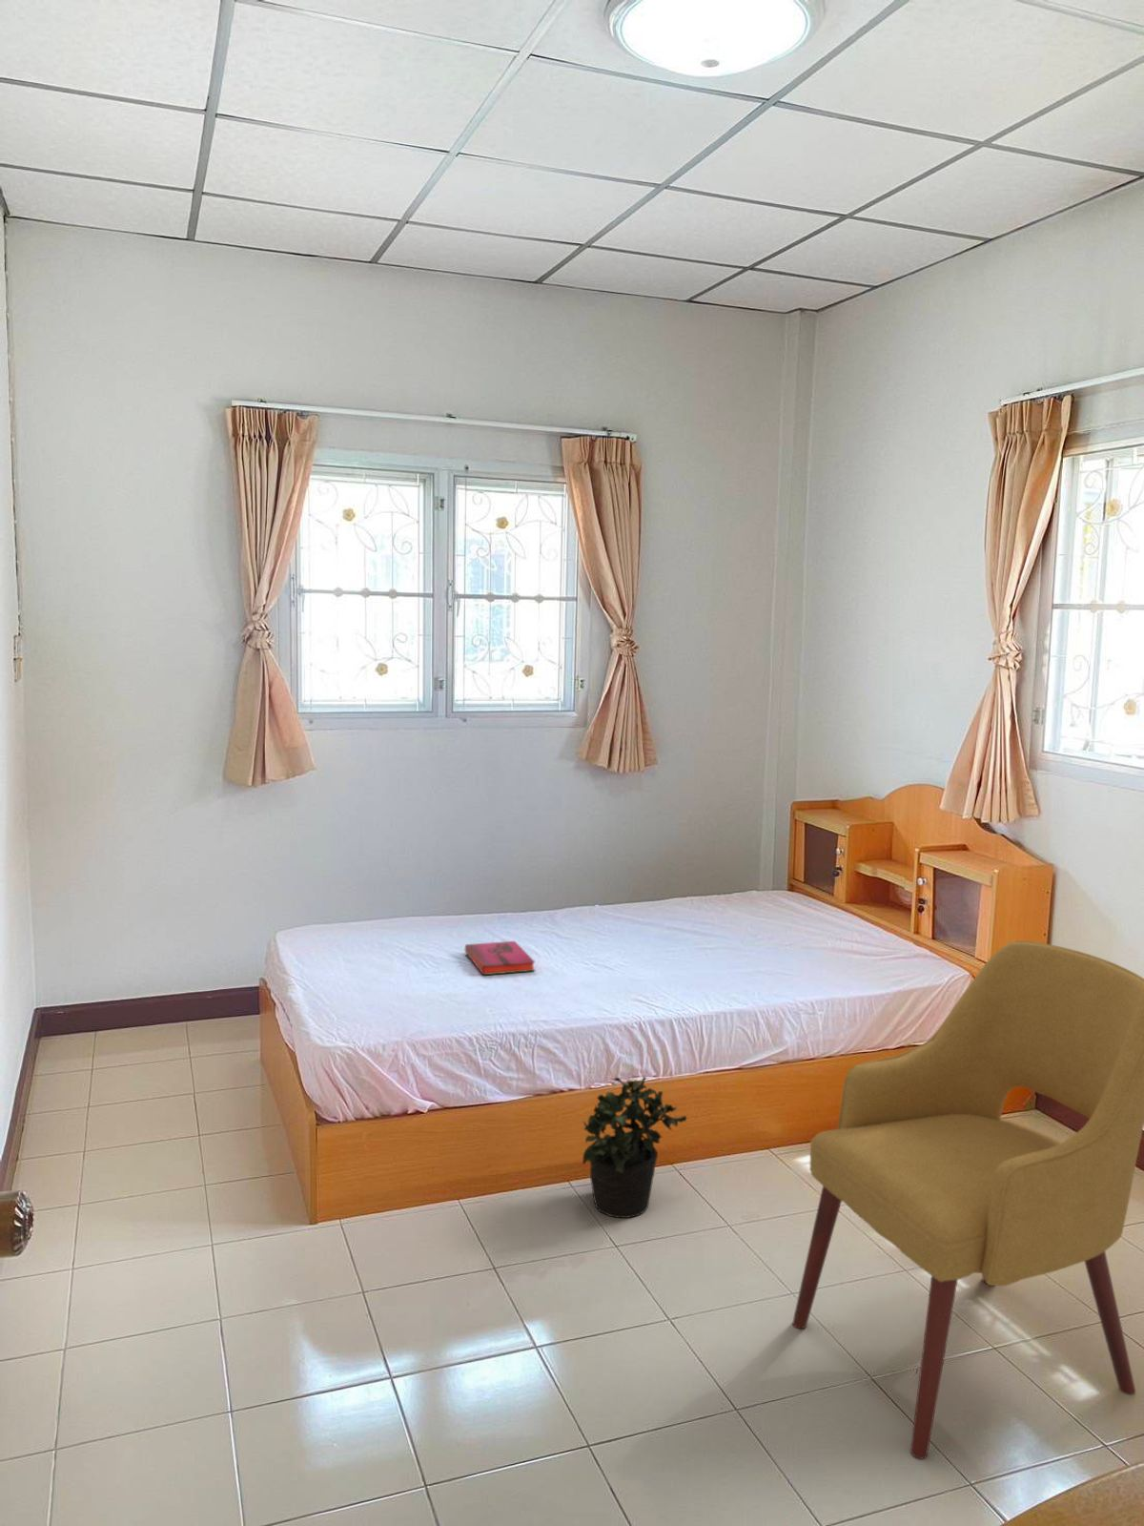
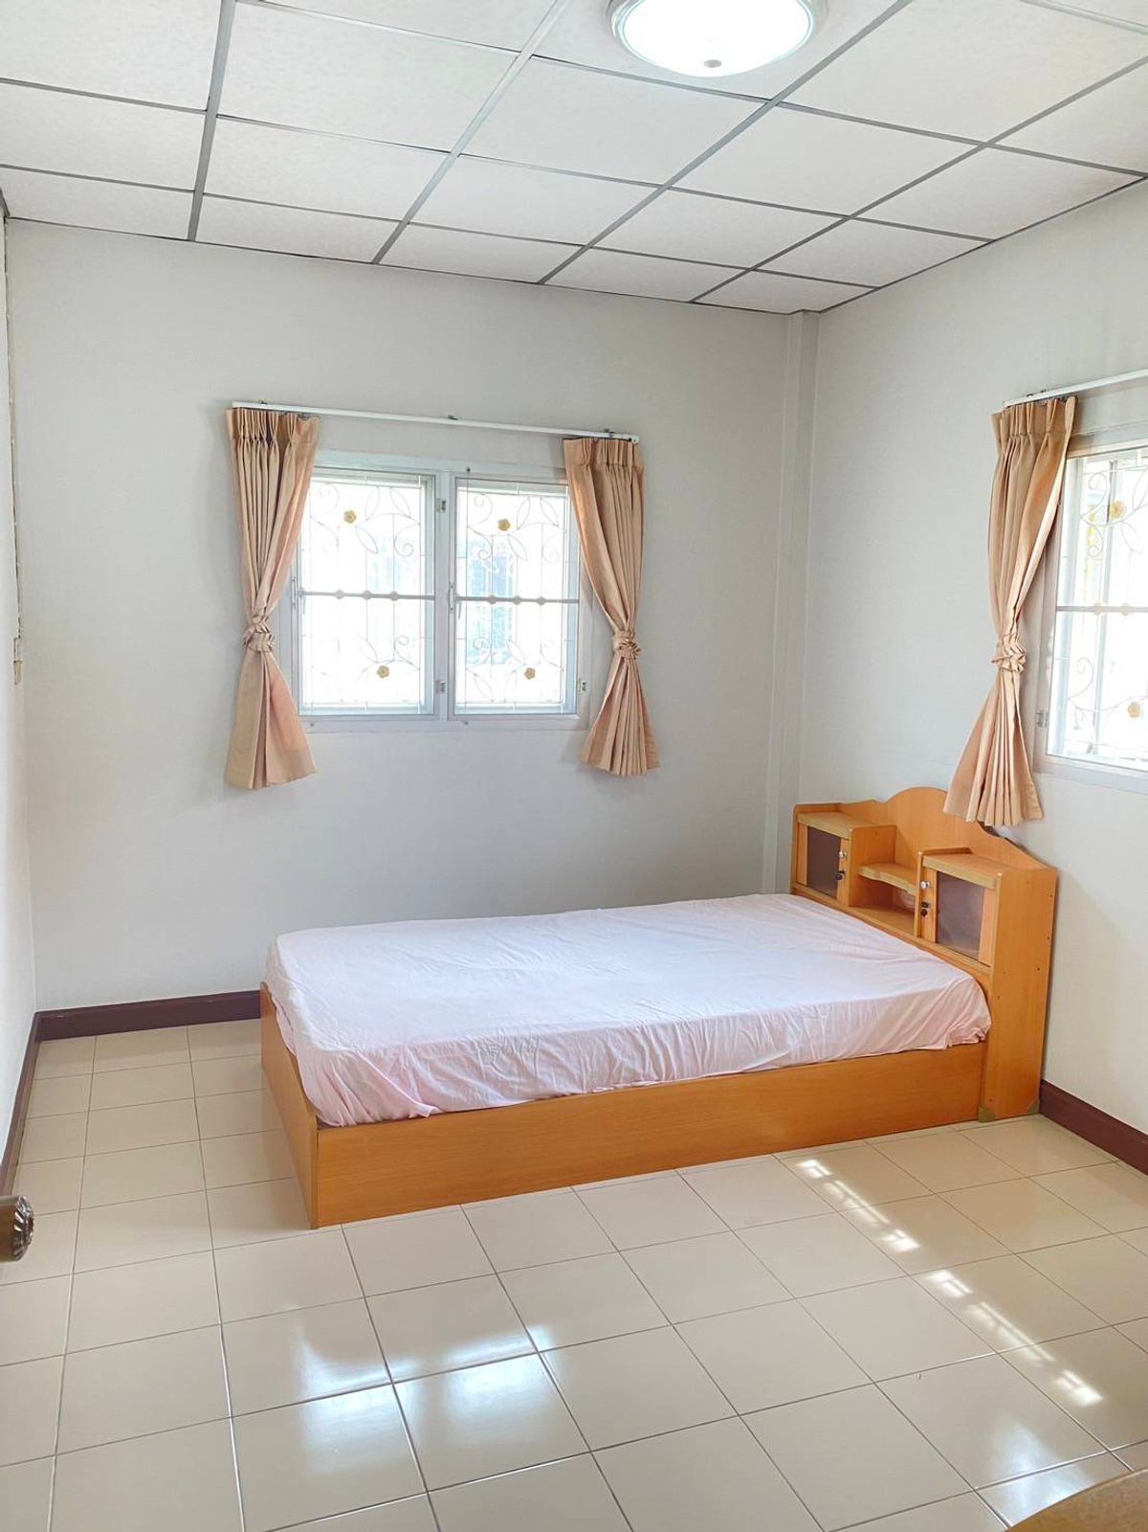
- chair [791,940,1144,1460]
- hardback book [464,941,536,977]
- potted plant [582,1075,687,1218]
